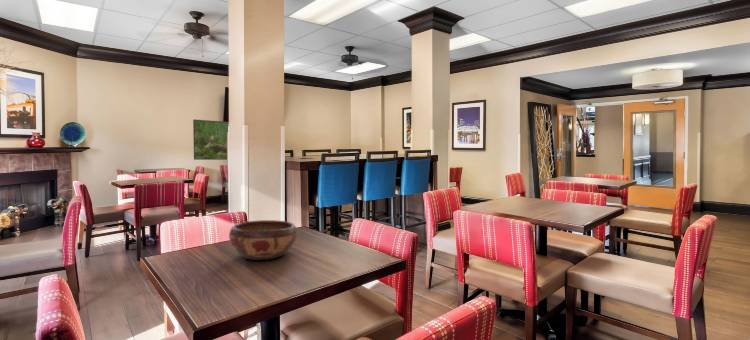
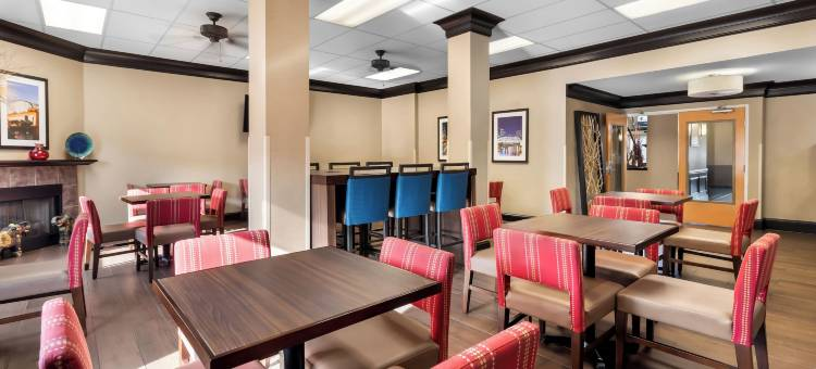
- decorative bowl [228,219,299,261]
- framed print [192,119,229,161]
